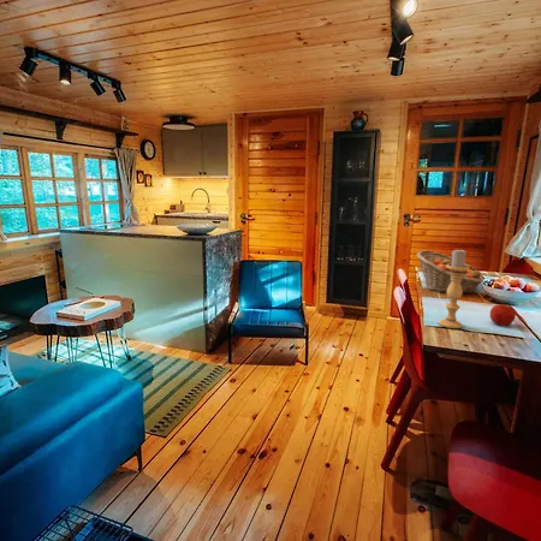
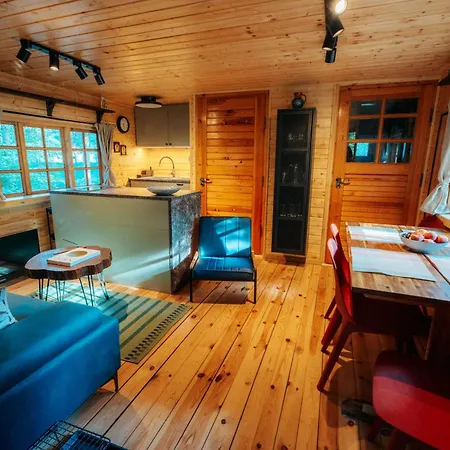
- apple [488,303,517,327]
- candle holder [438,248,469,329]
- fruit basket [416,249,484,295]
